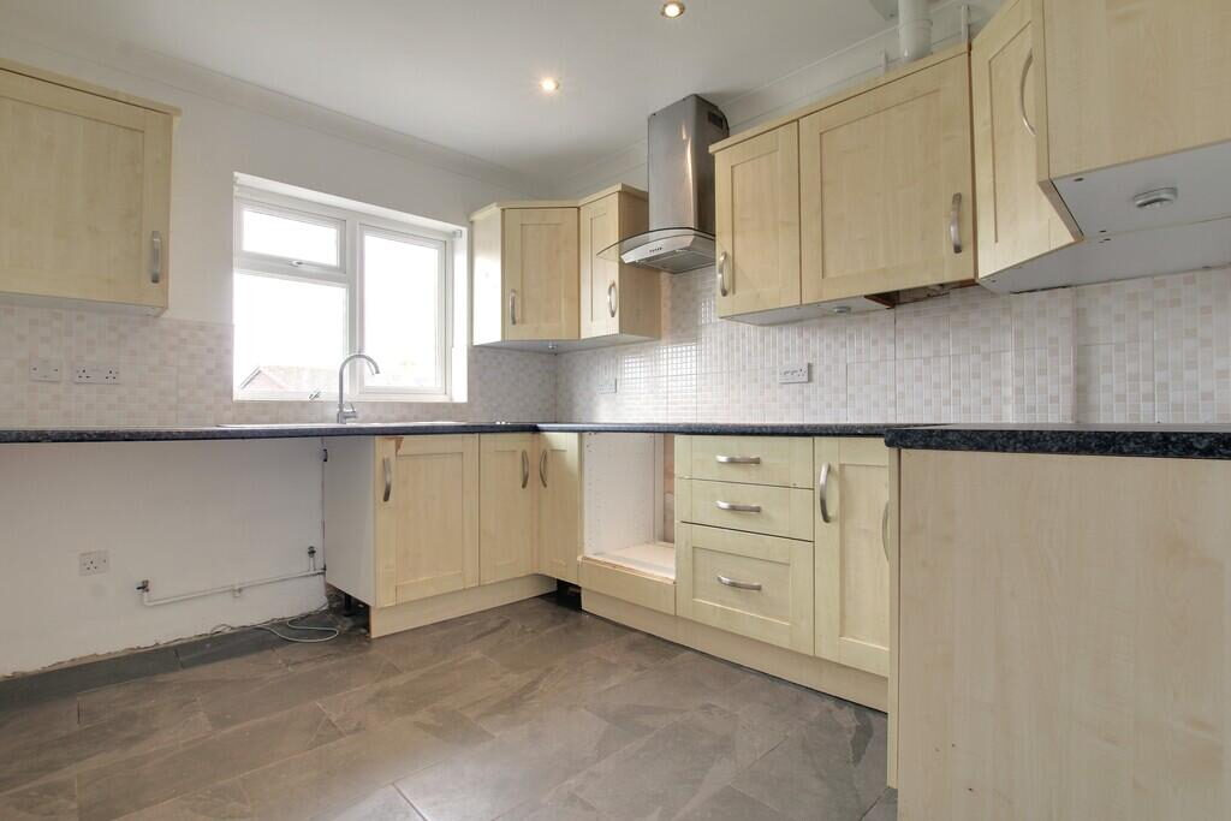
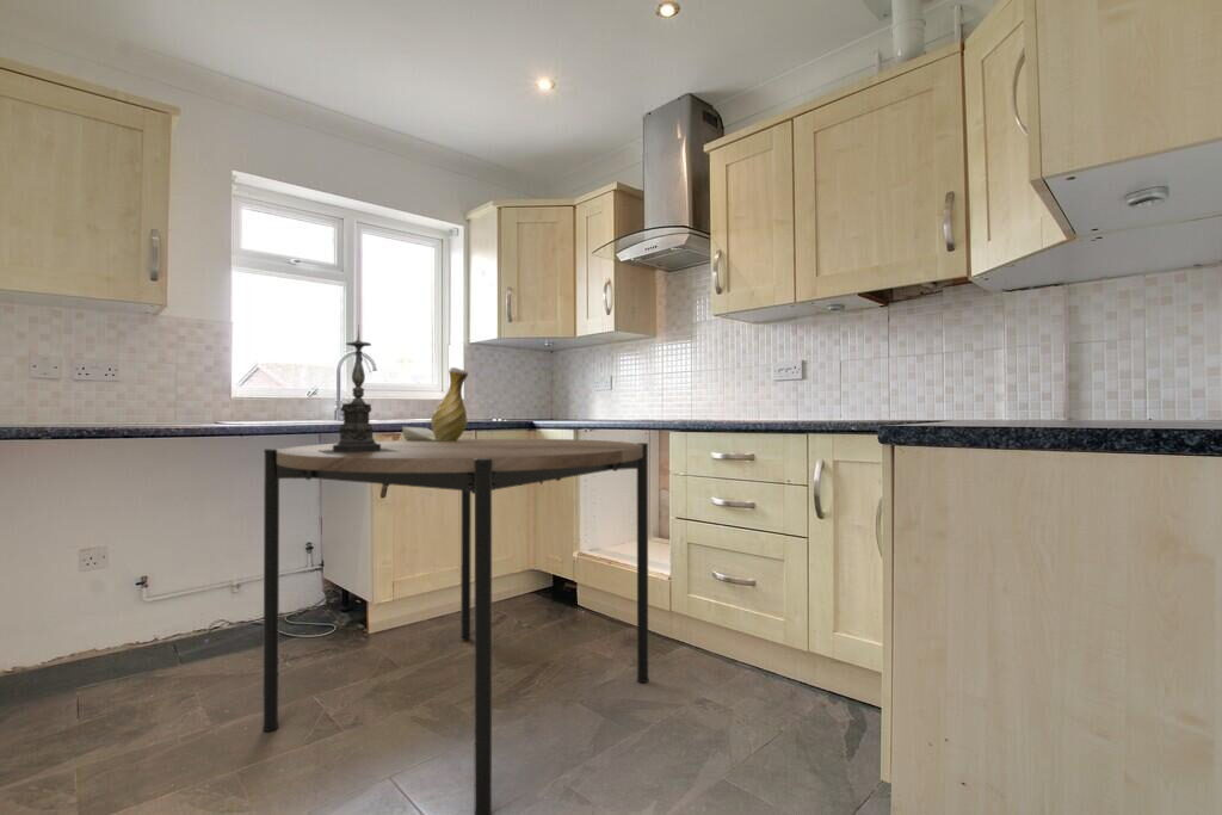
+ vase [401,366,469,442]
+ candle holder [317,323,395,453]
+ dining table [261,438,650,815]
